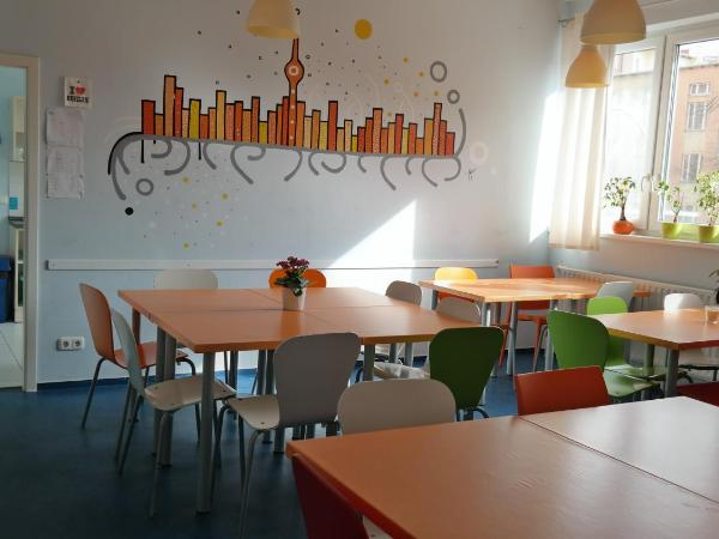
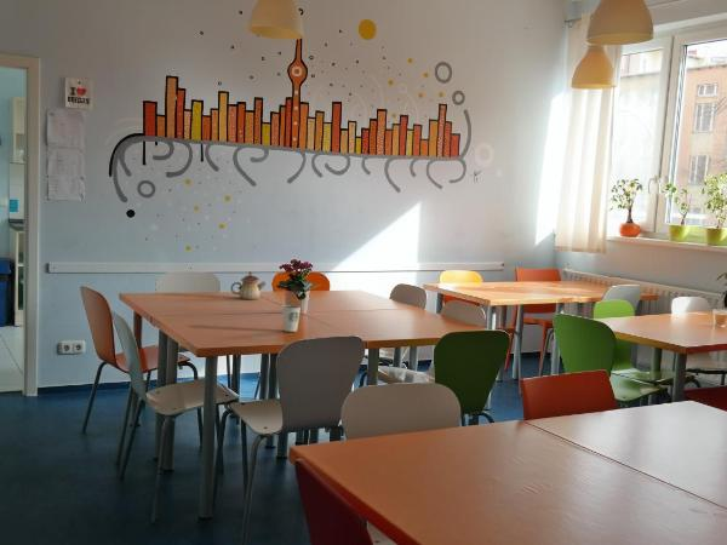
+ teapot [230,270,267,300]
+ dixie cup [280,304,302,333]
